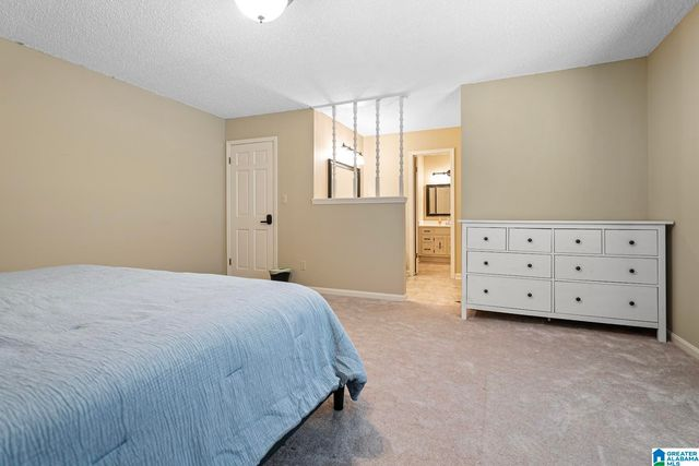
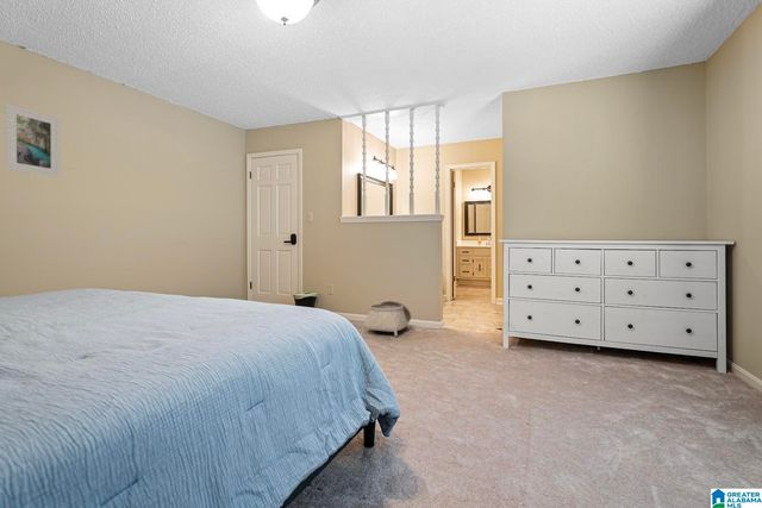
+ basket [361,299,412,337]
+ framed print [4,104,61,178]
